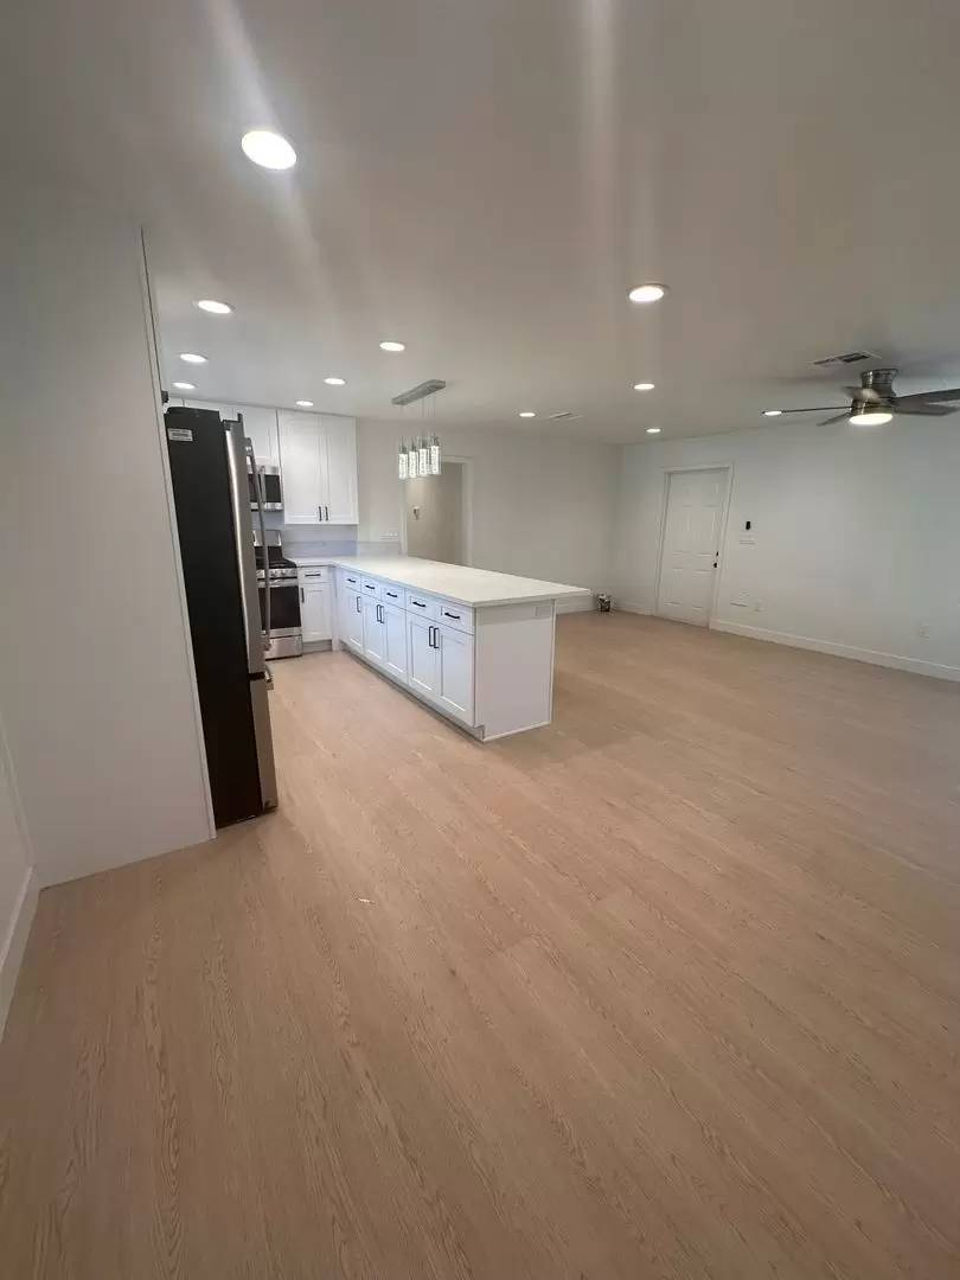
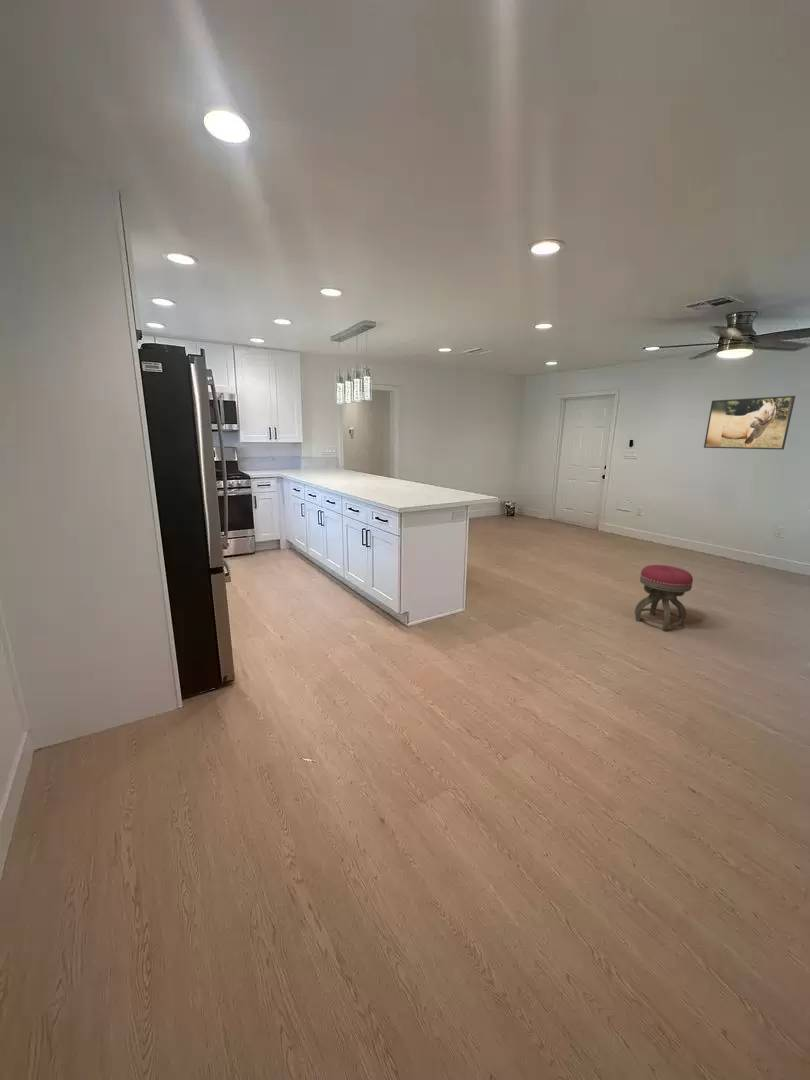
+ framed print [703,395,796,451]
+ stool [634,564,694,632]
